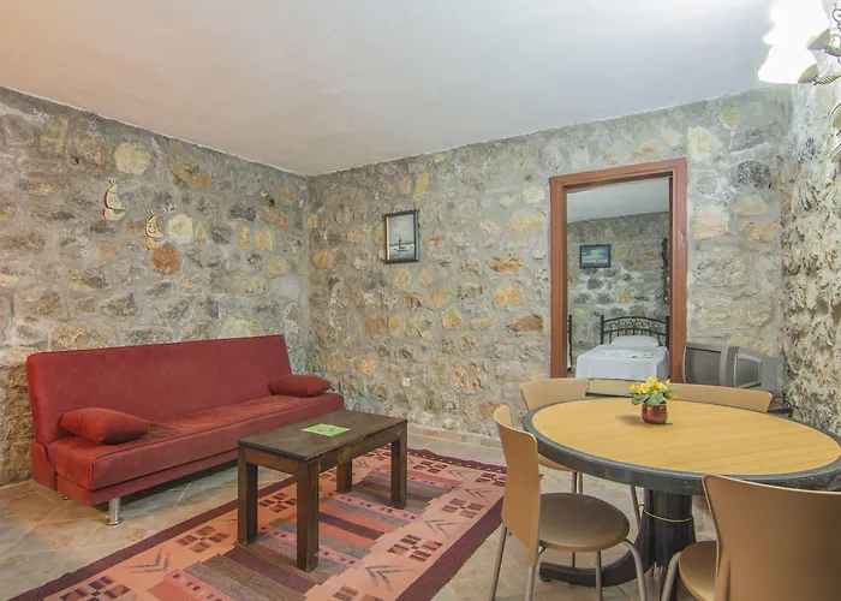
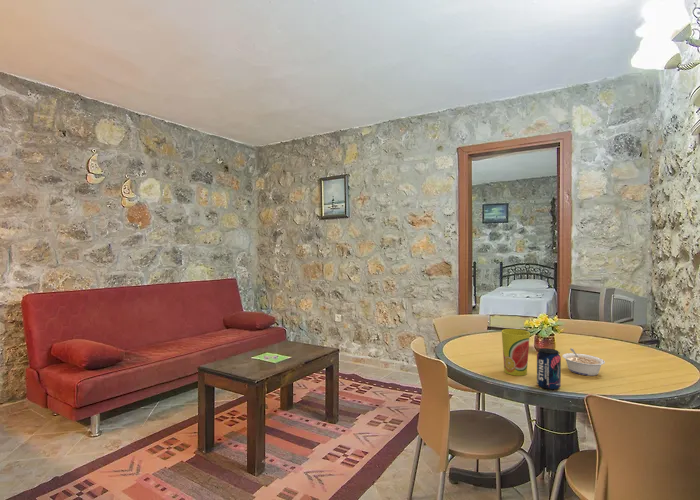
+ legume [562,347,606,377]
+ cup [501,328,531,377]
+ beverage can [536,347,562,391]
